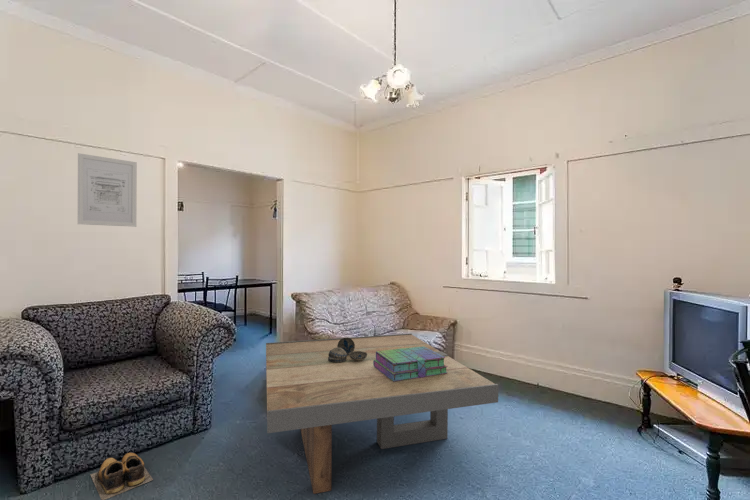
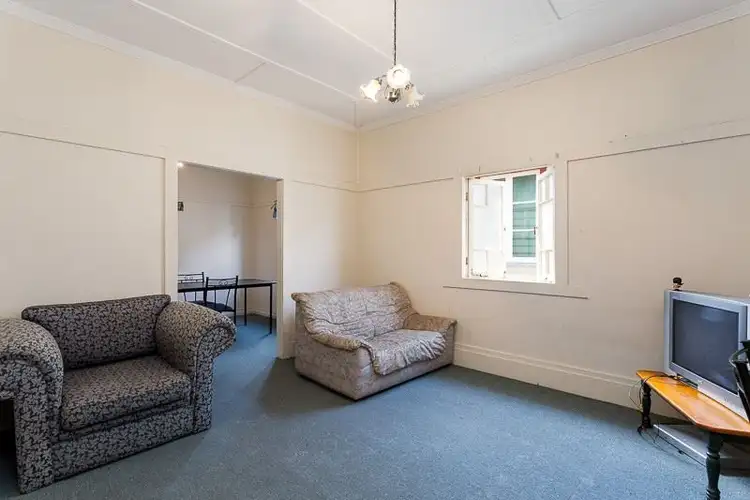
- decorative bowl [328,336,367,363]
- stack of books [373,346,448,381]
- wall art [77,152,138,228]
- coffee table [265,333,499,495]
- shoes [89,452,154,500]
